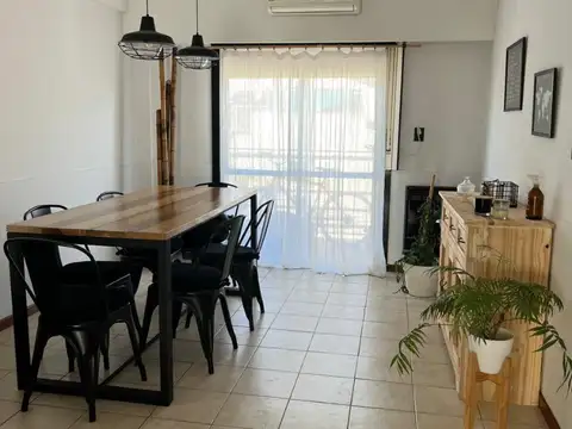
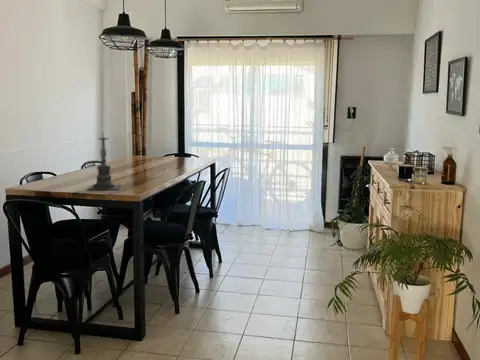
+ candle holder [86,134,122,191]
